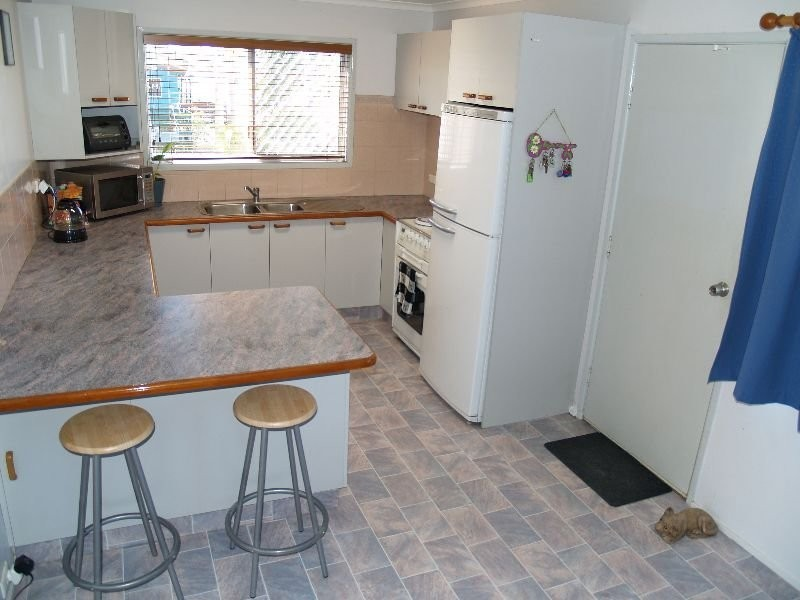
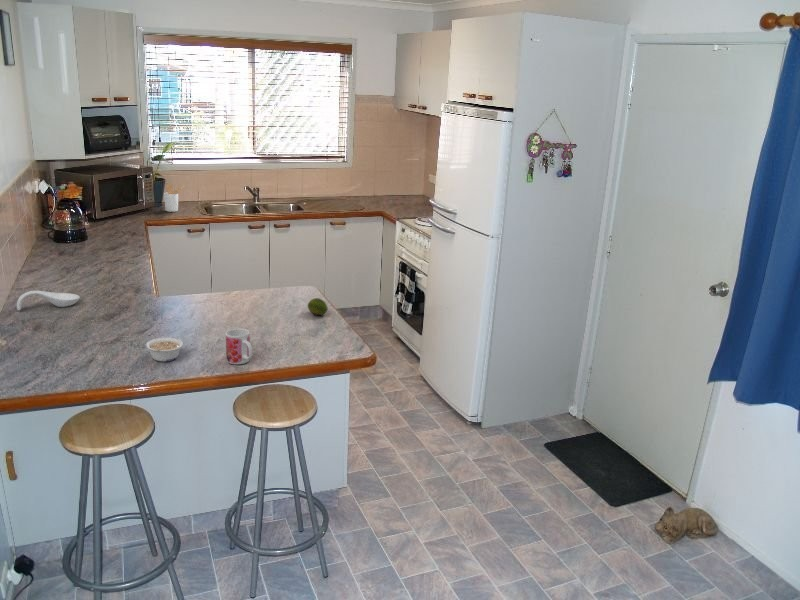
+ fruit [307,297,329,316]
+ spoon rest [16,290,81,311]
+ utensil holder [163,183,185,213]
+ legume [145,337,184,362]
+ mug [225,328,253,365]
